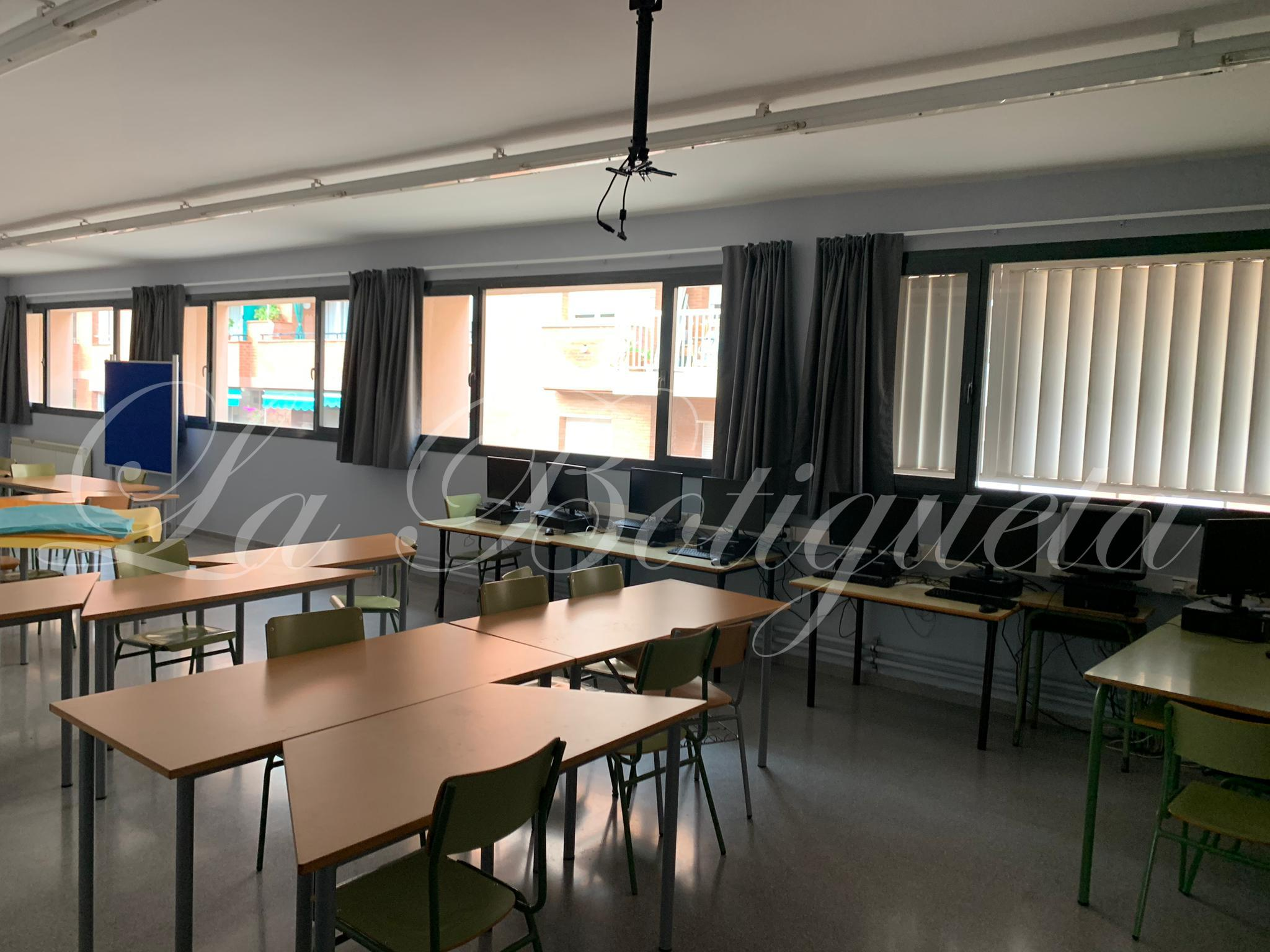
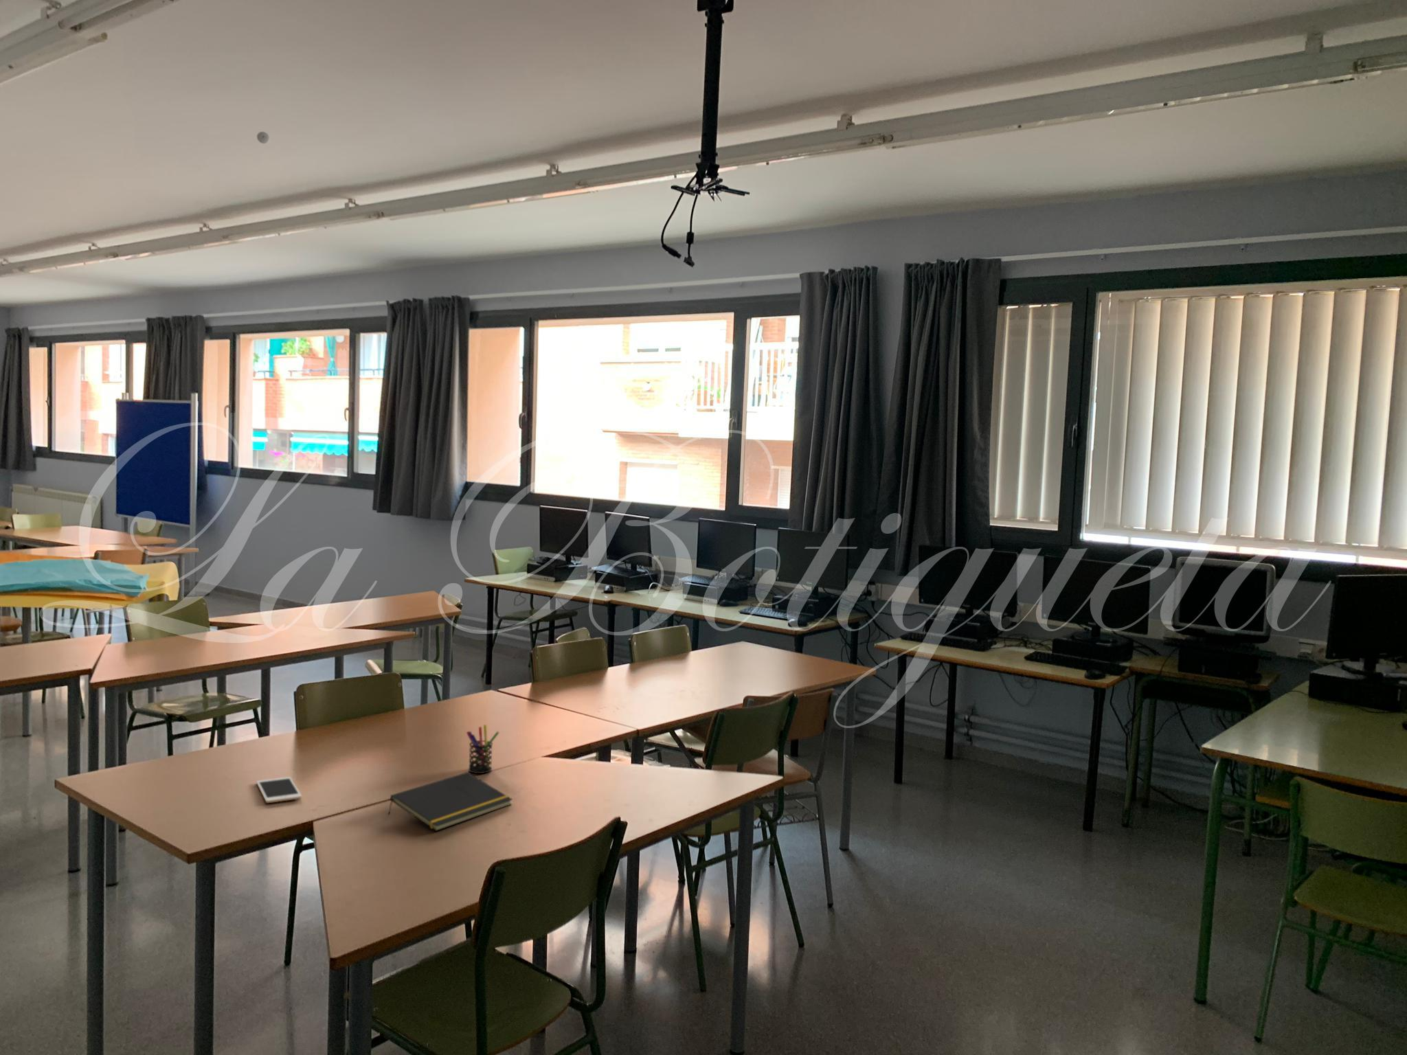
+ pen holder [465,724,500,775]
+ cell phone [256,776,302,803]
+ smoke detector [256,131,270,144]
+ notepad [388,771,513,832]
